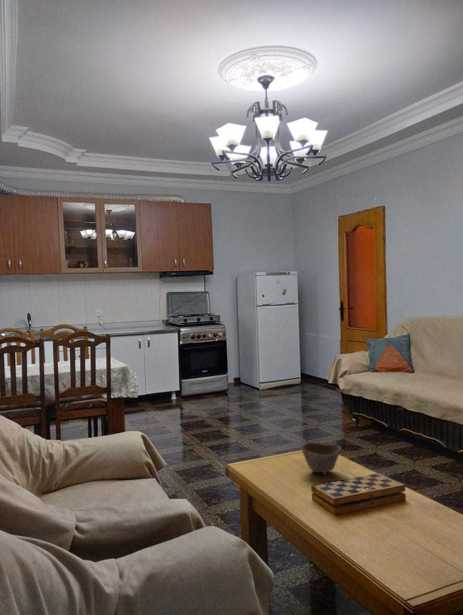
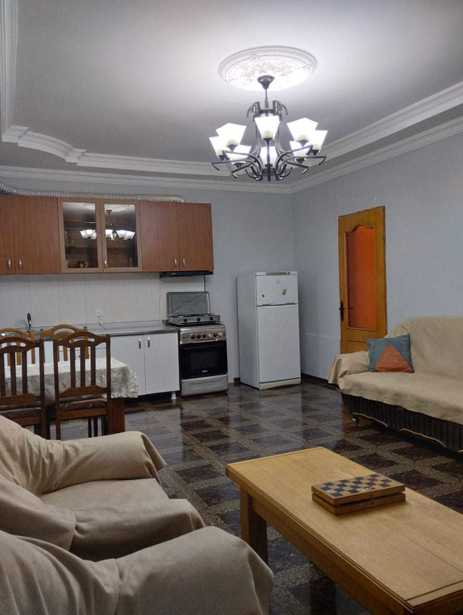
- bowl [300,441,342,476]
